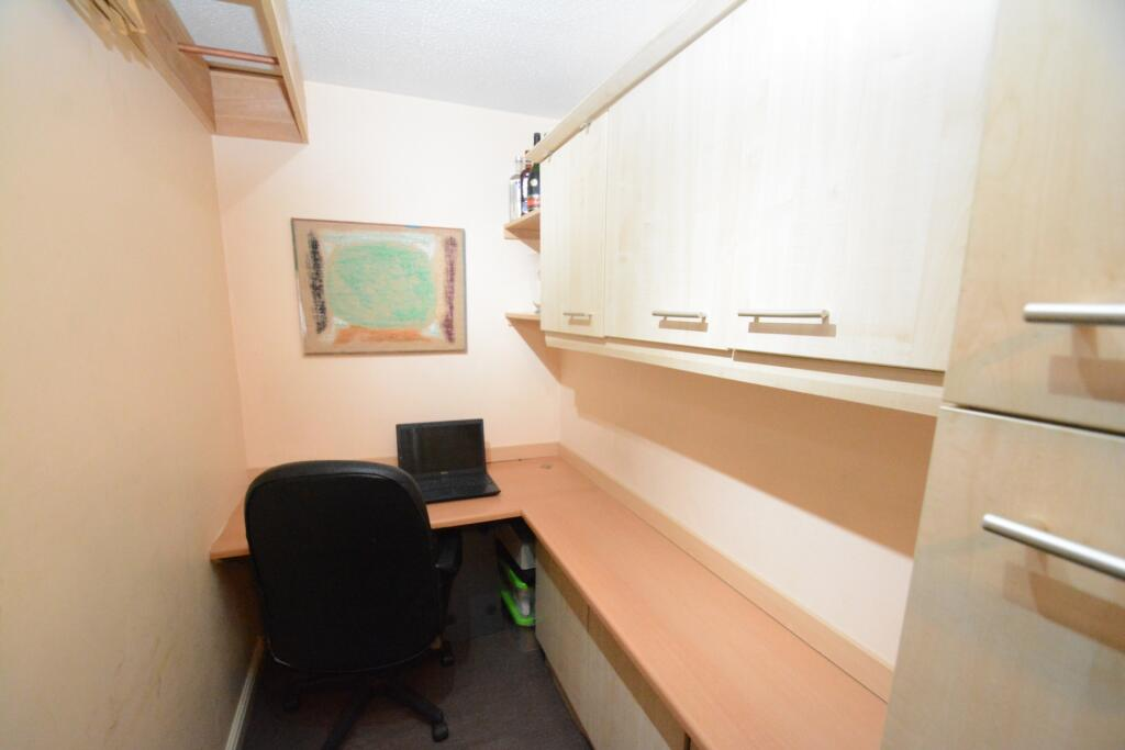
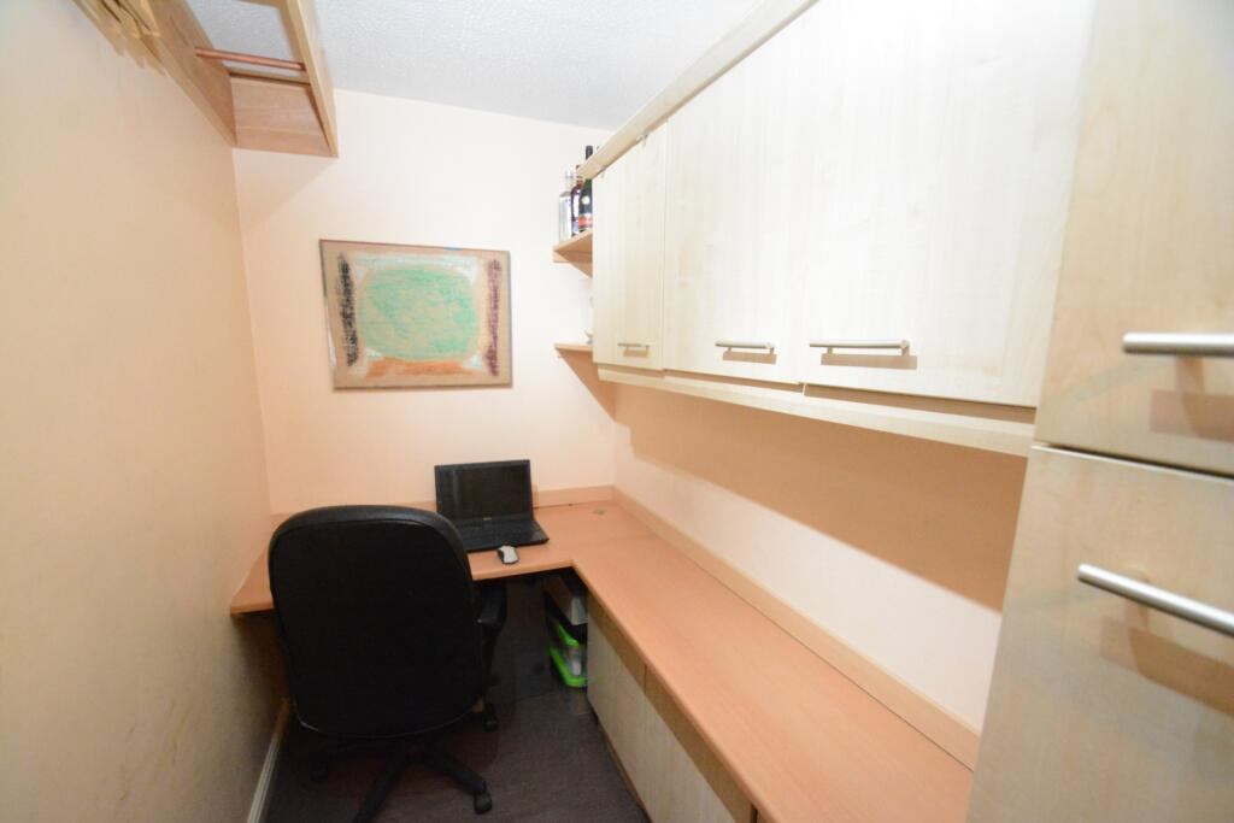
+ computer mouse [495,543,519,565]
